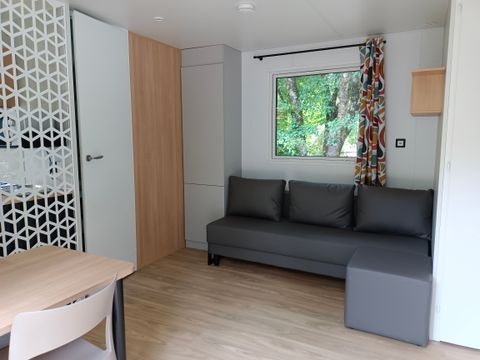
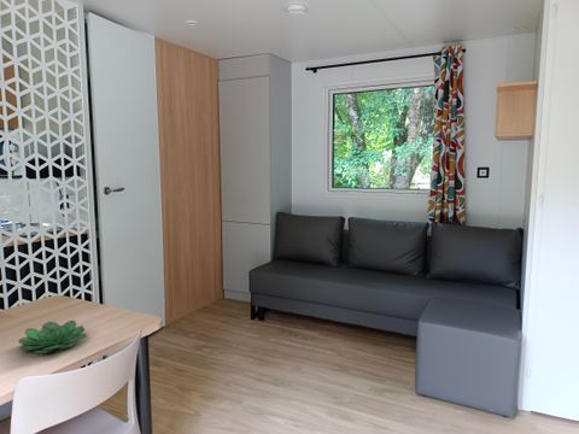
+ succulent plant [17,318,88,354]
